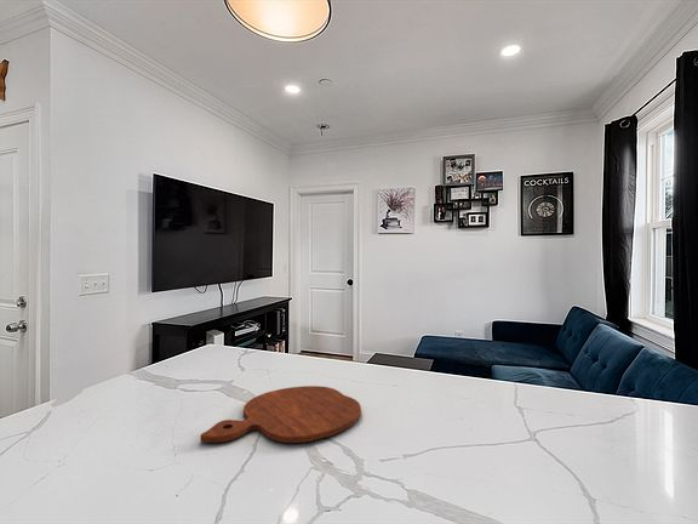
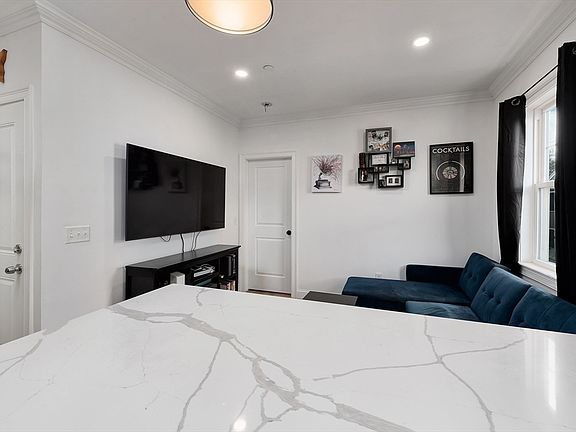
- cutting board [199,385,362,444]
